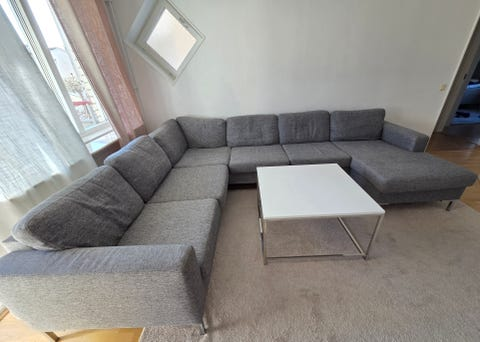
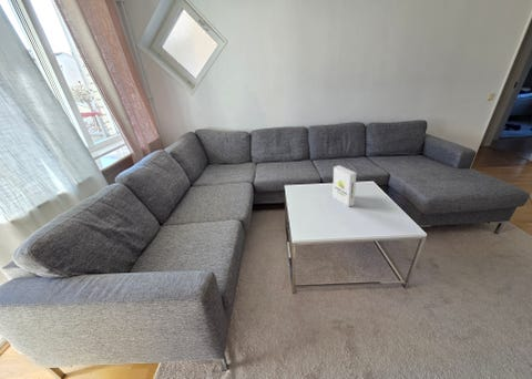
+ board game [331,164,358,208]
